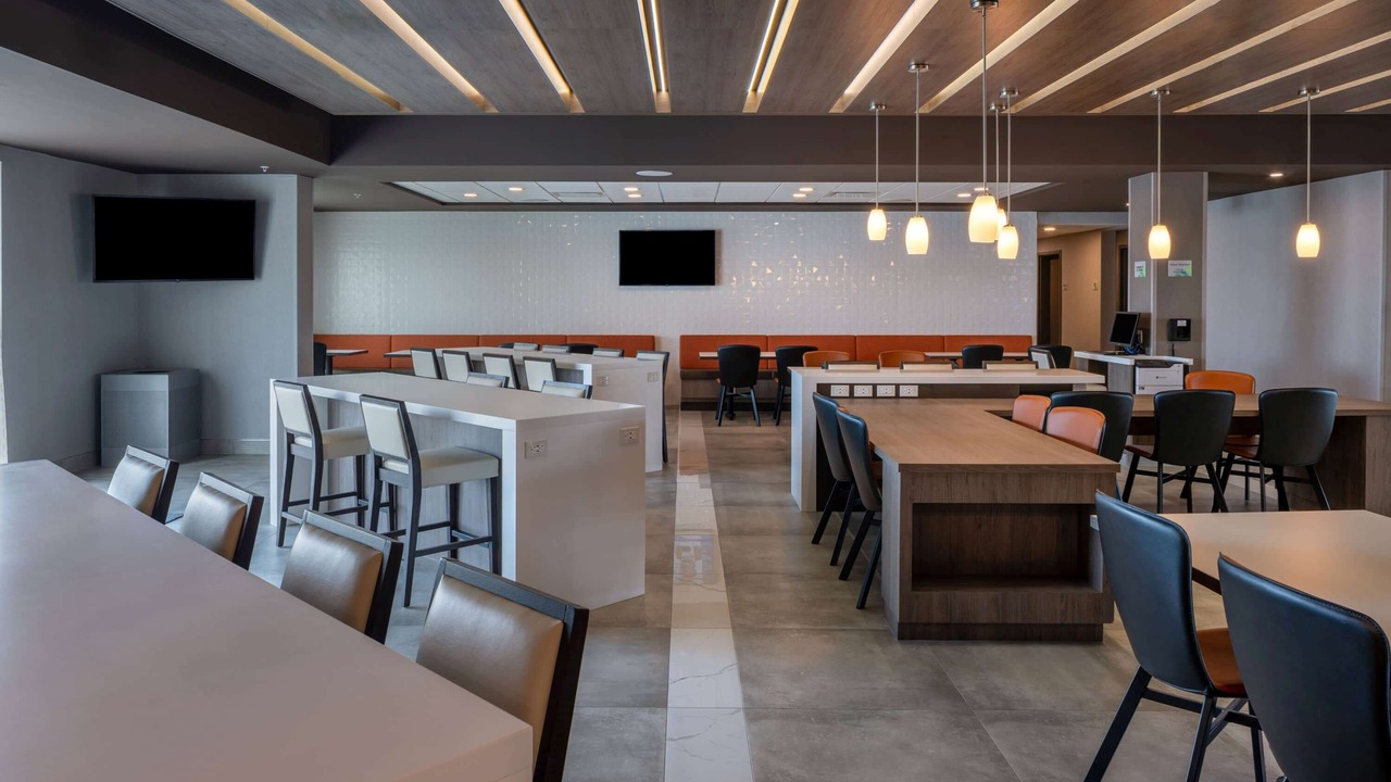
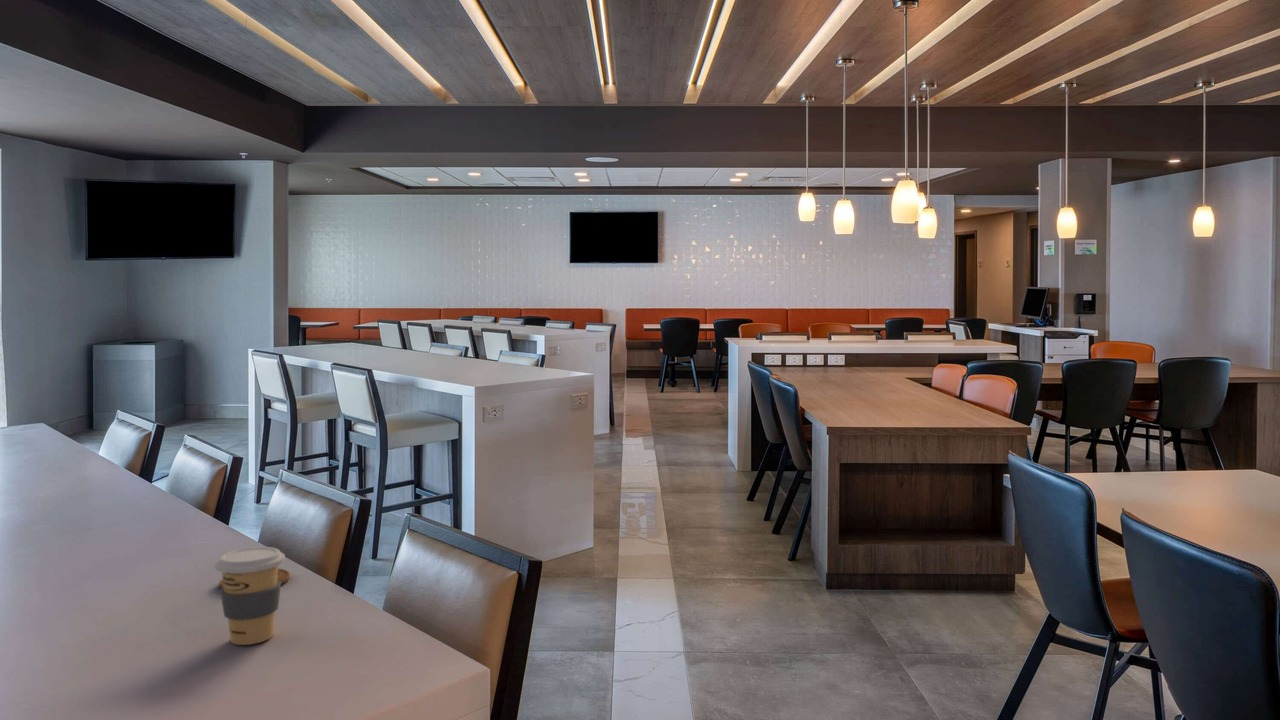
+ coaster [219,567,291,589]
+ coffee cup [214,546,286,646]
